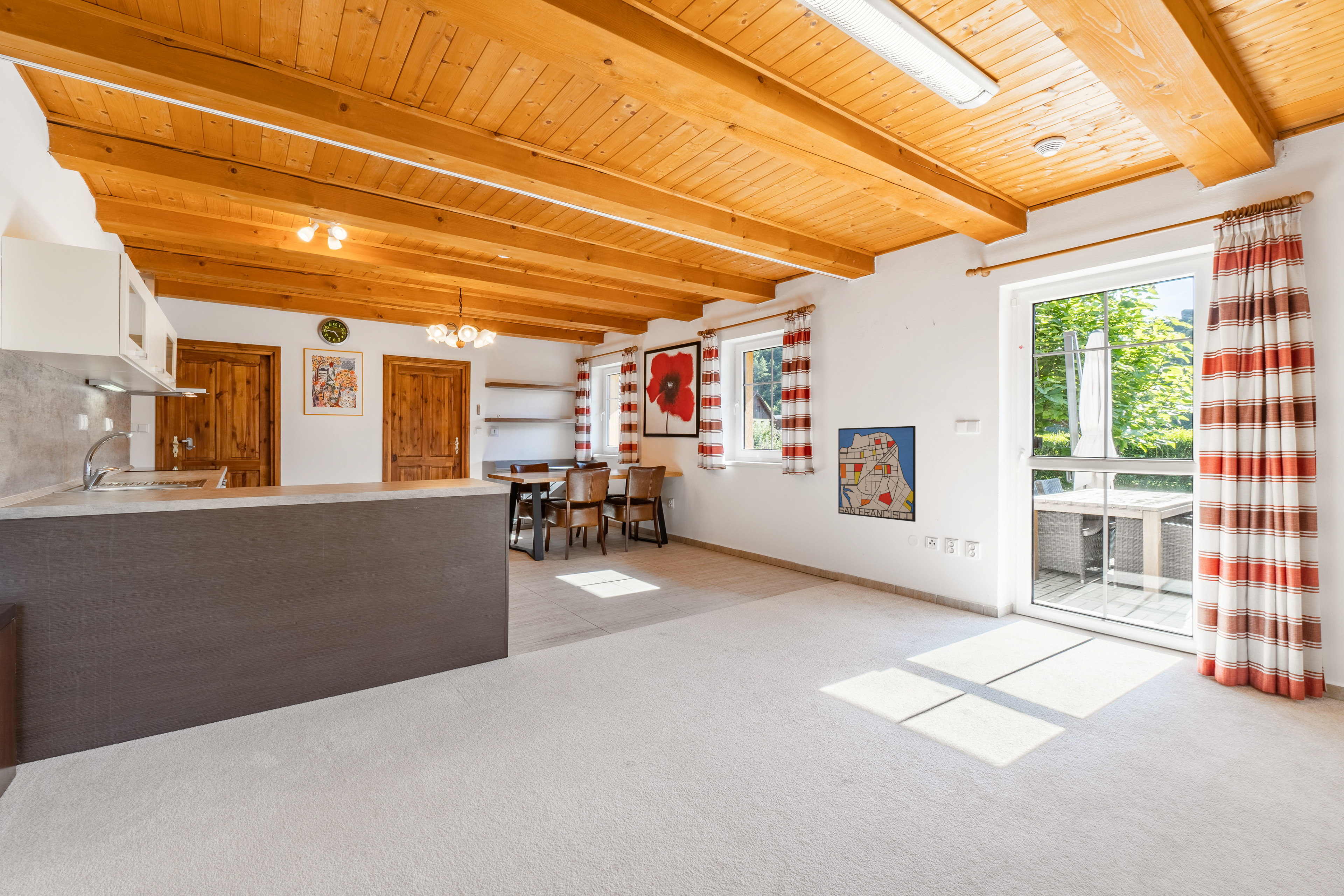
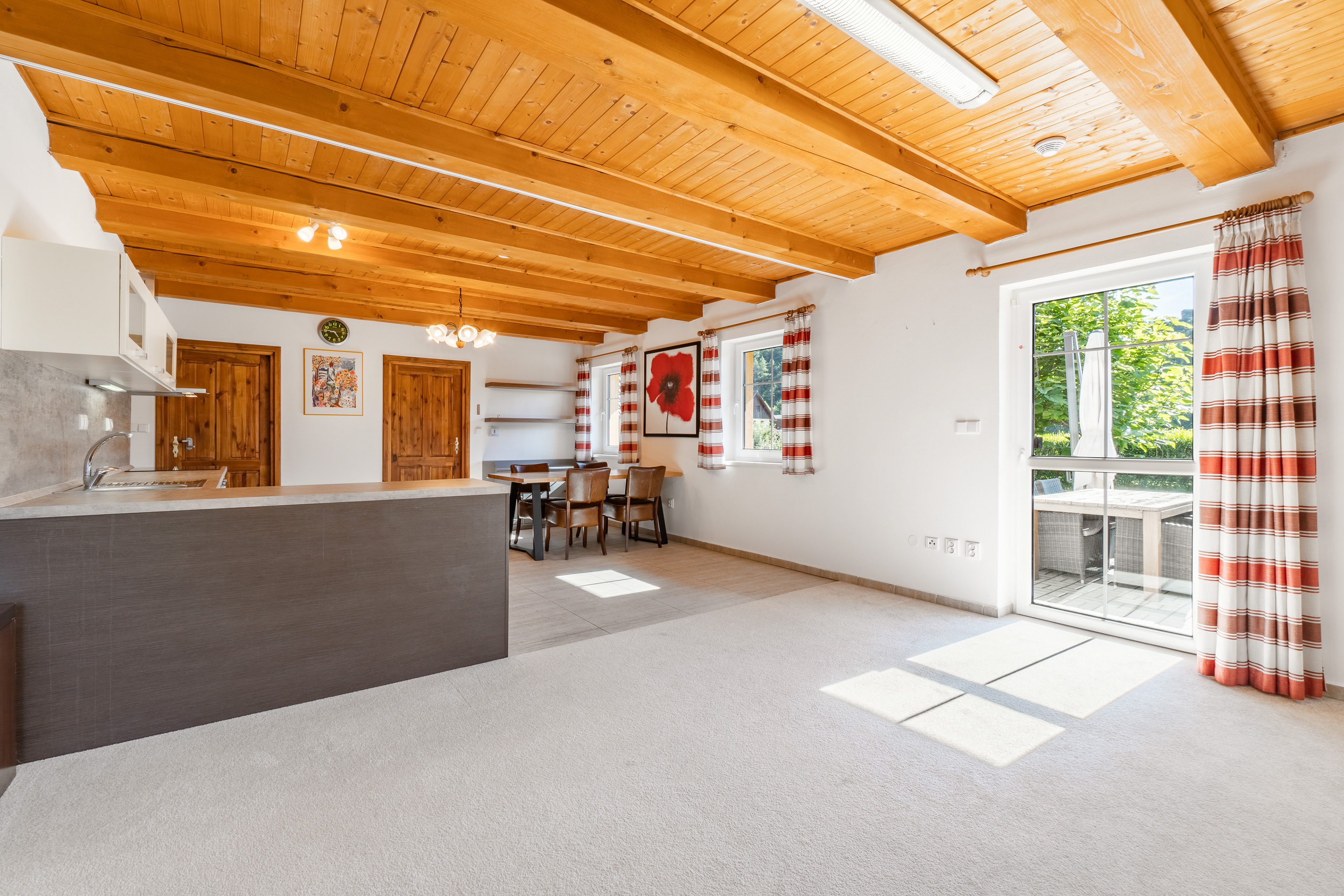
- wall art [838,426,916,522]
